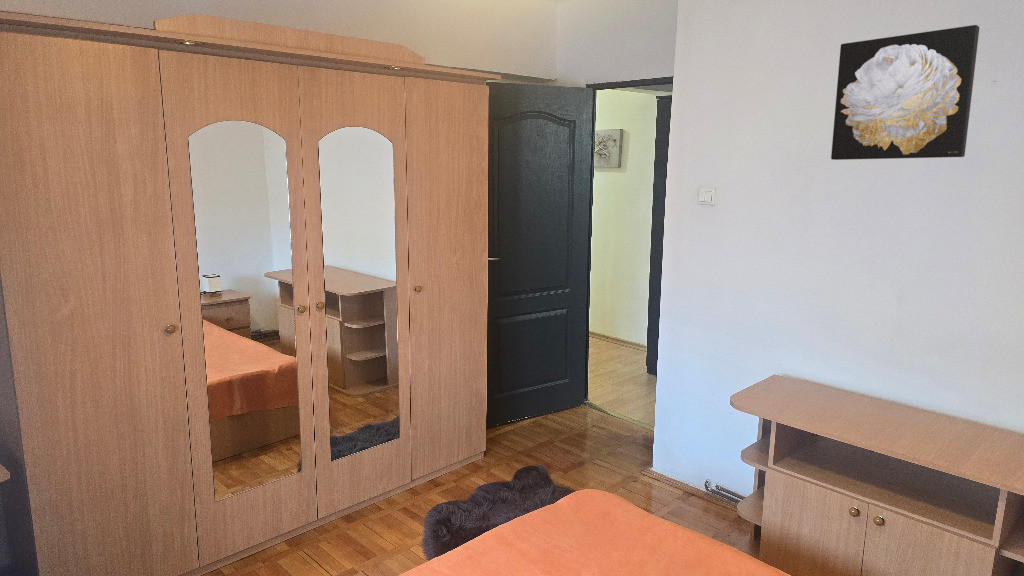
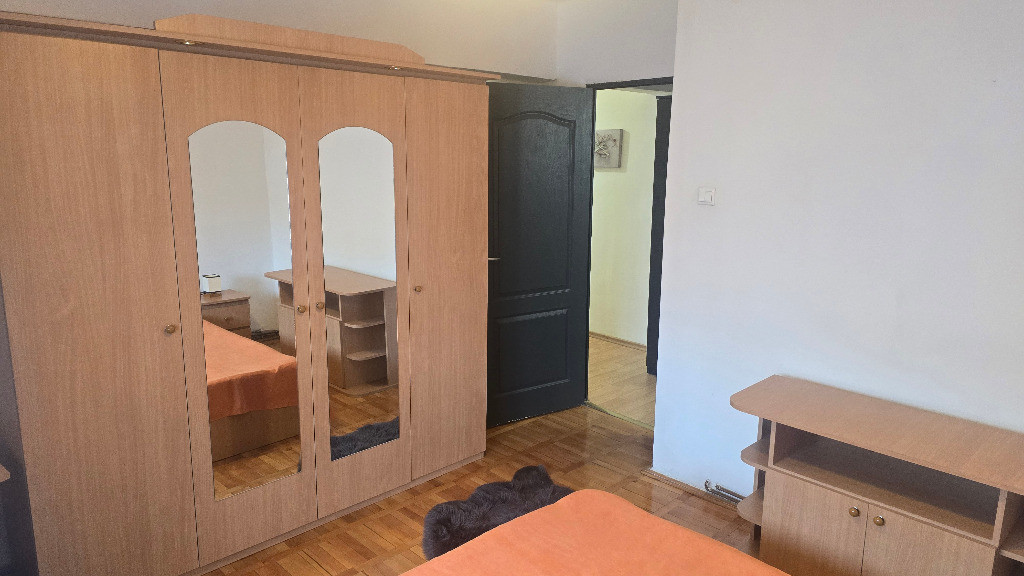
- wall art [830,24,980,161]
